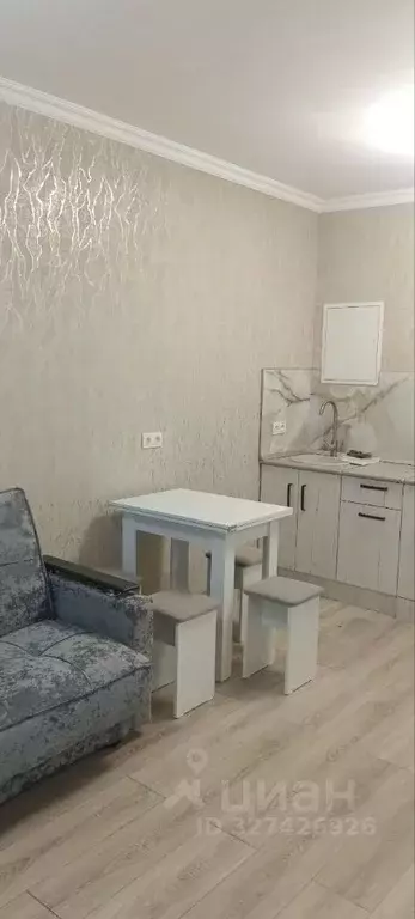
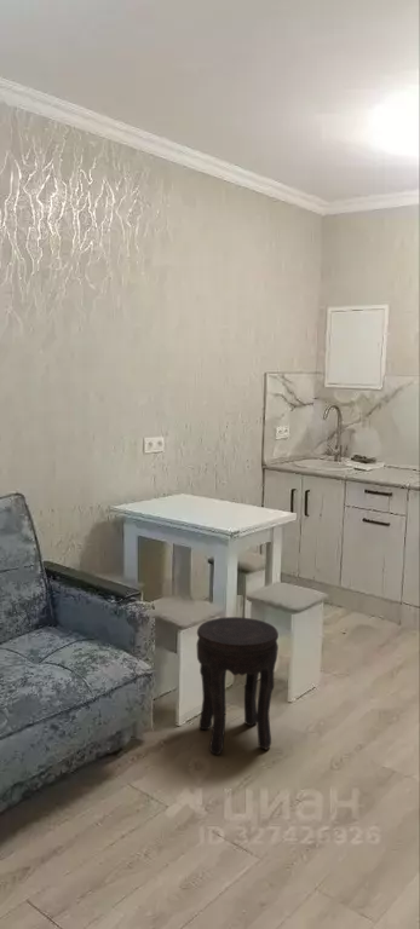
+ side table [195,616,280,756]
